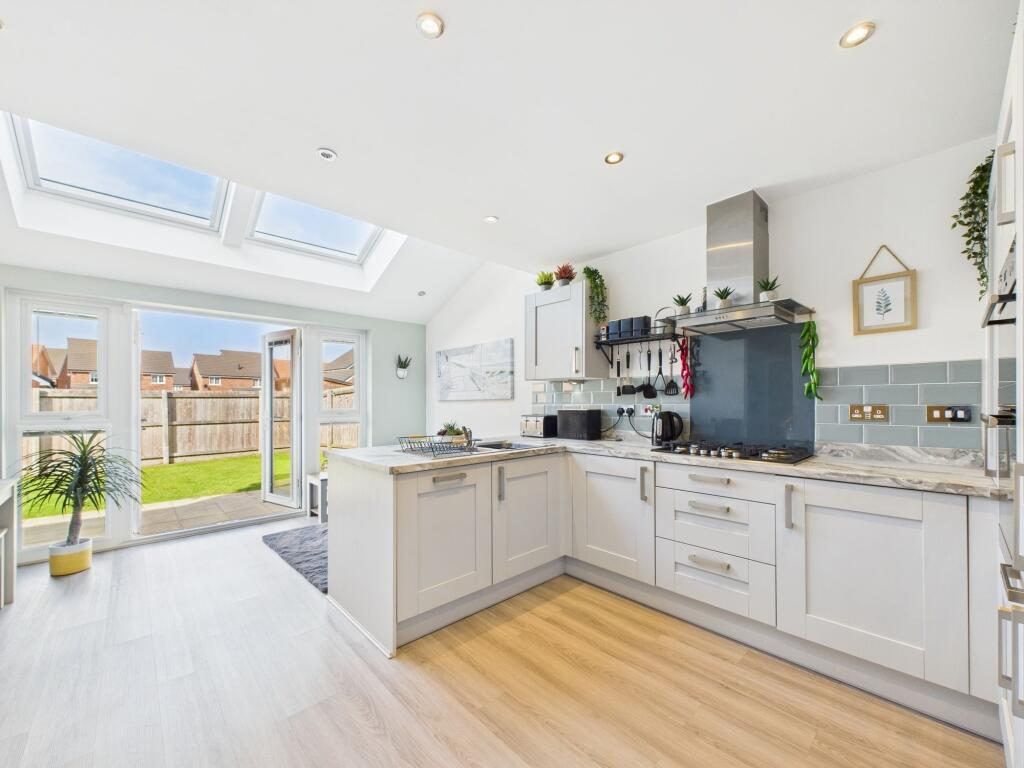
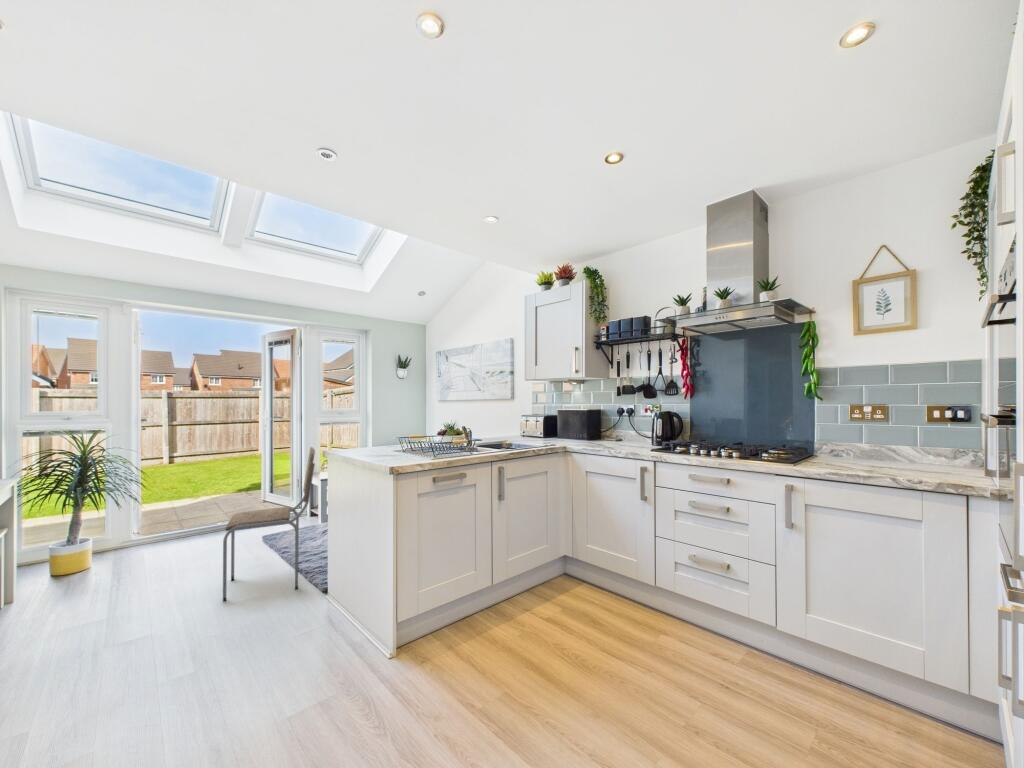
+ dining chair [222,446,316,602]
